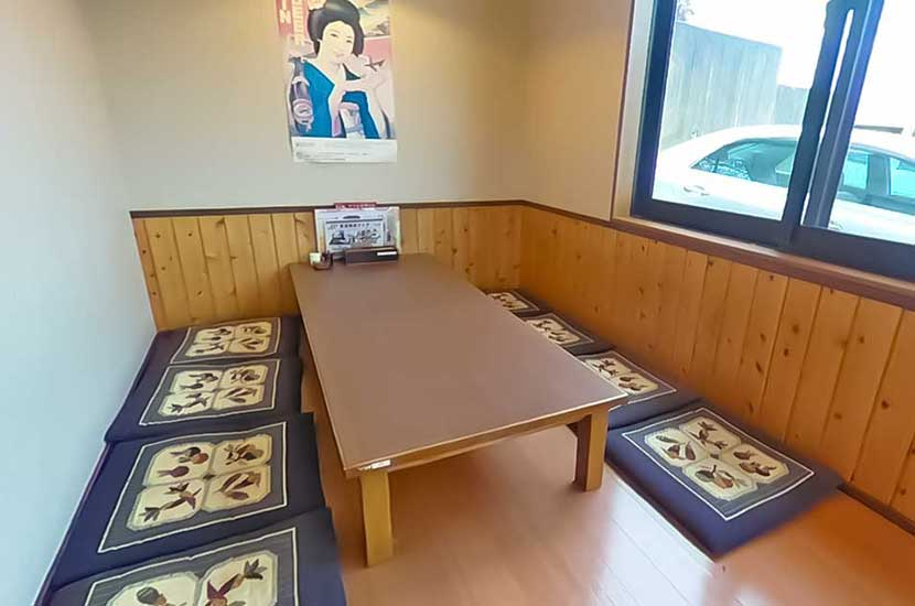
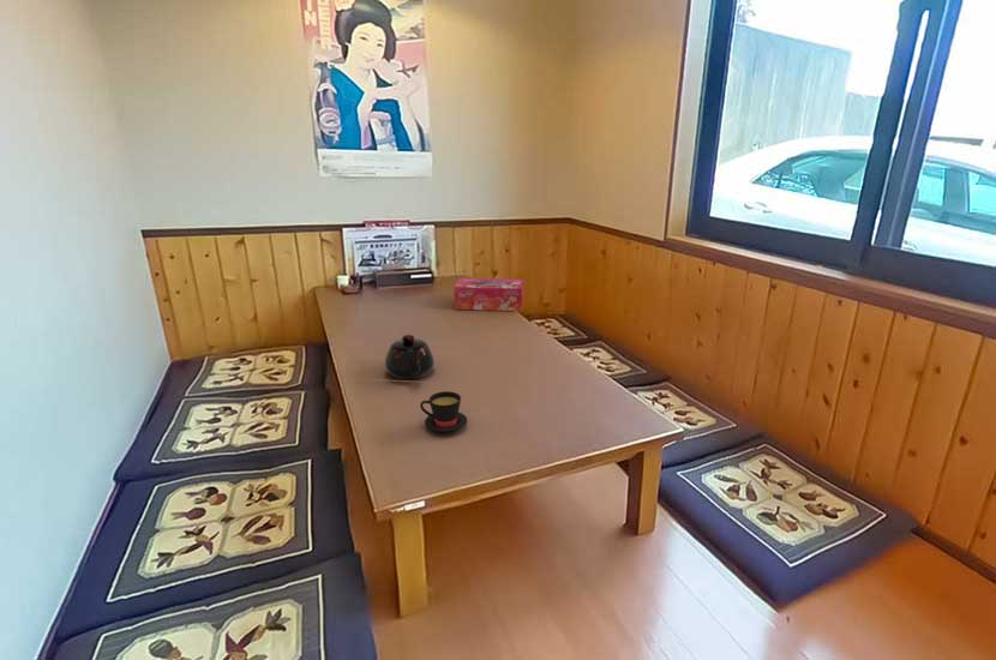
+ teapot [384,334,436,380]
+ teacup [419,390,468,433]
+ tissue box [452,277,526,312]
